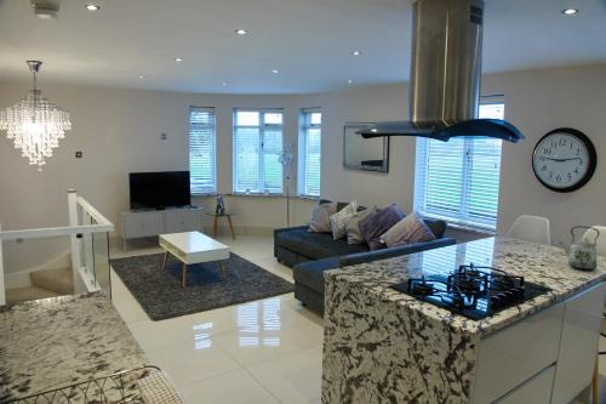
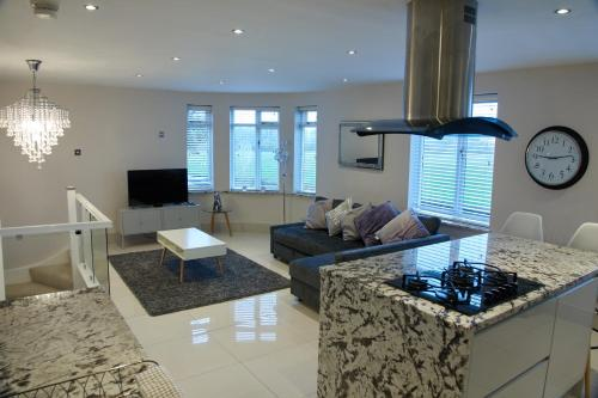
- kettle [559,224,601,272]
